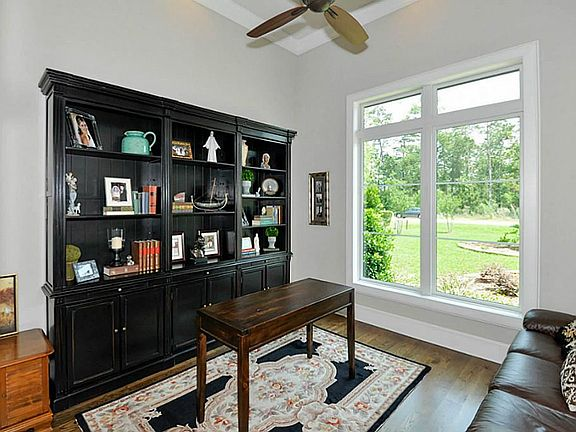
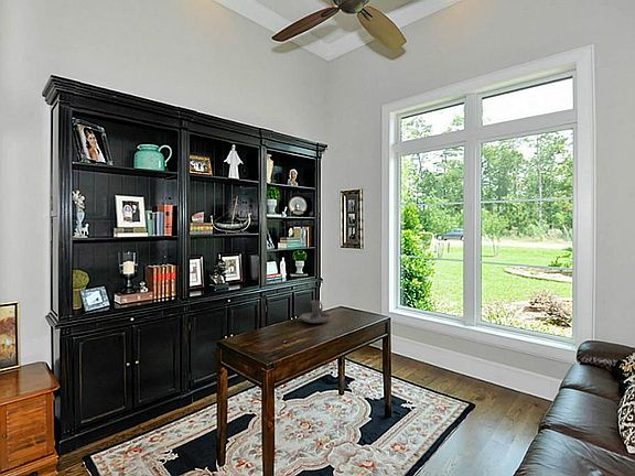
+ candle holder [299,299,333,324]
